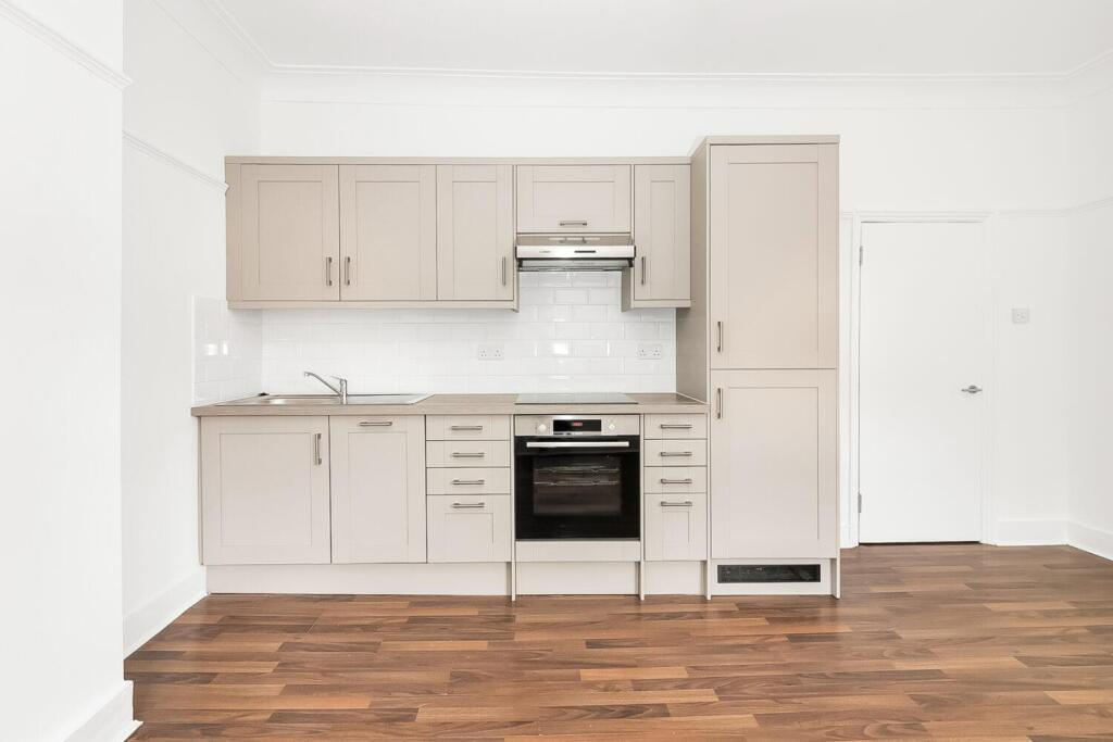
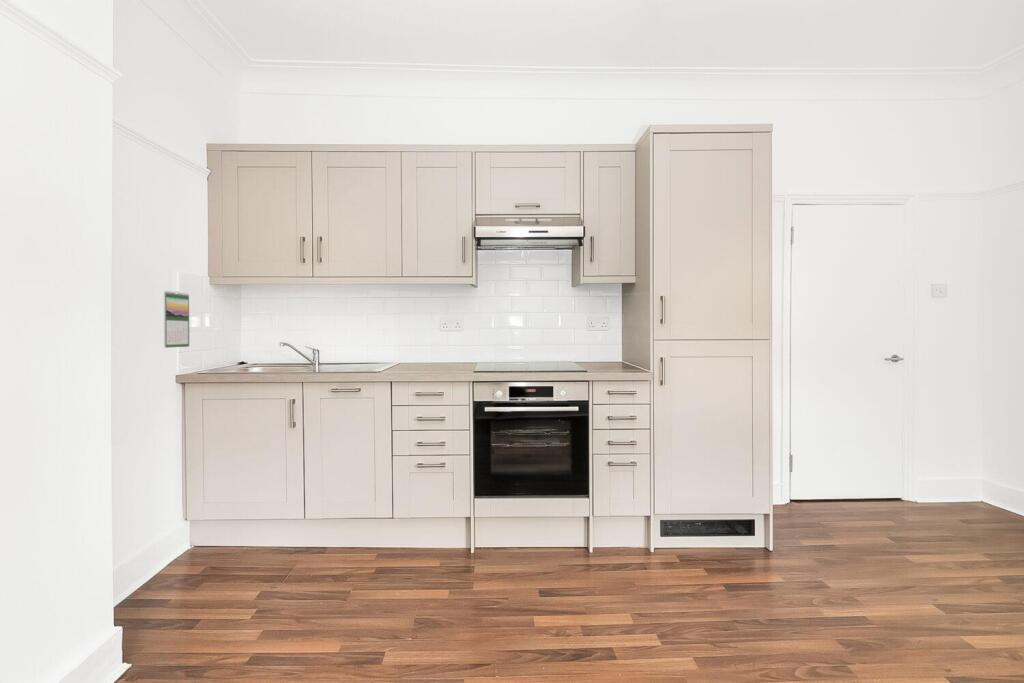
+ calendar [163,290,190,349]
